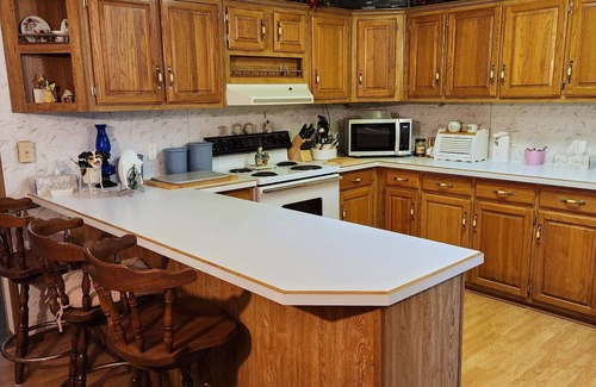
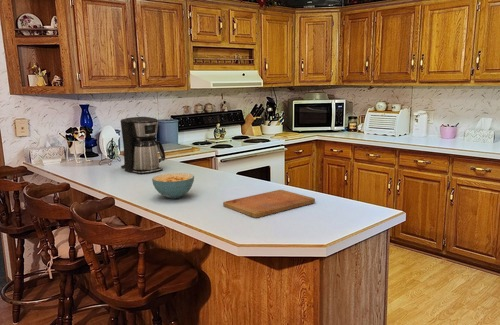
+ cereal bowl [151,172,195,199]
+ coffee maker [120,116,166,175]
+ cutting board [222,189,316,218]
